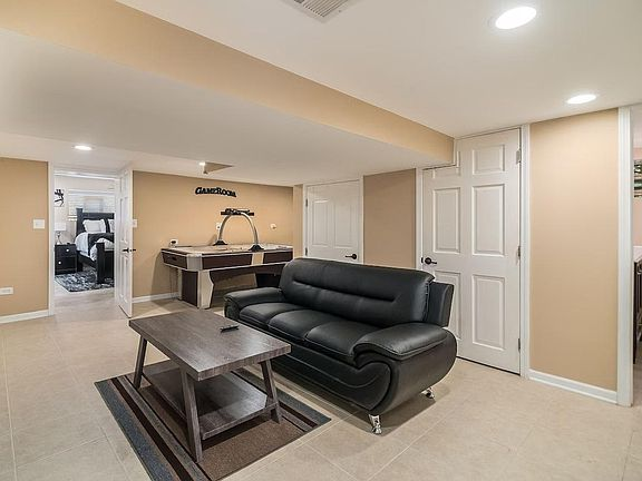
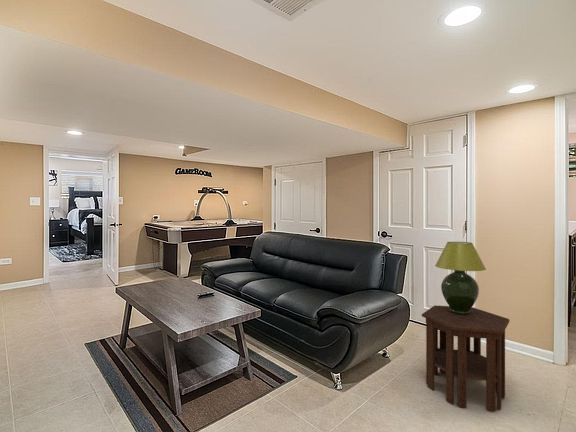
+ side table [421,304,510,412]
+ table lamp [434,241,487,315]
